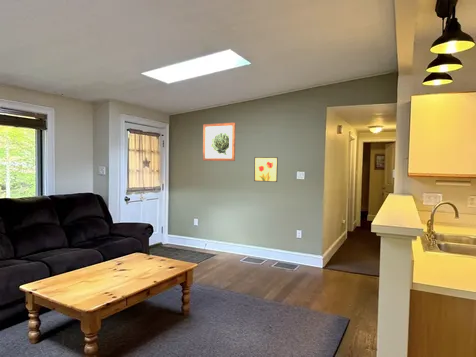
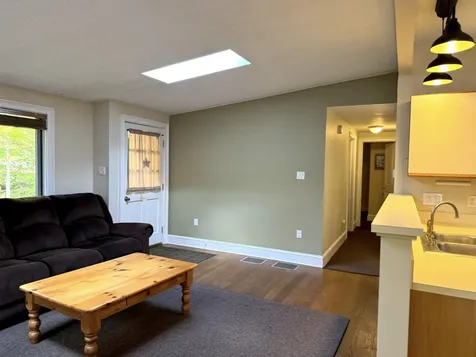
- wall art [253,156,279,183]
- wall art [202,122,237,162]
